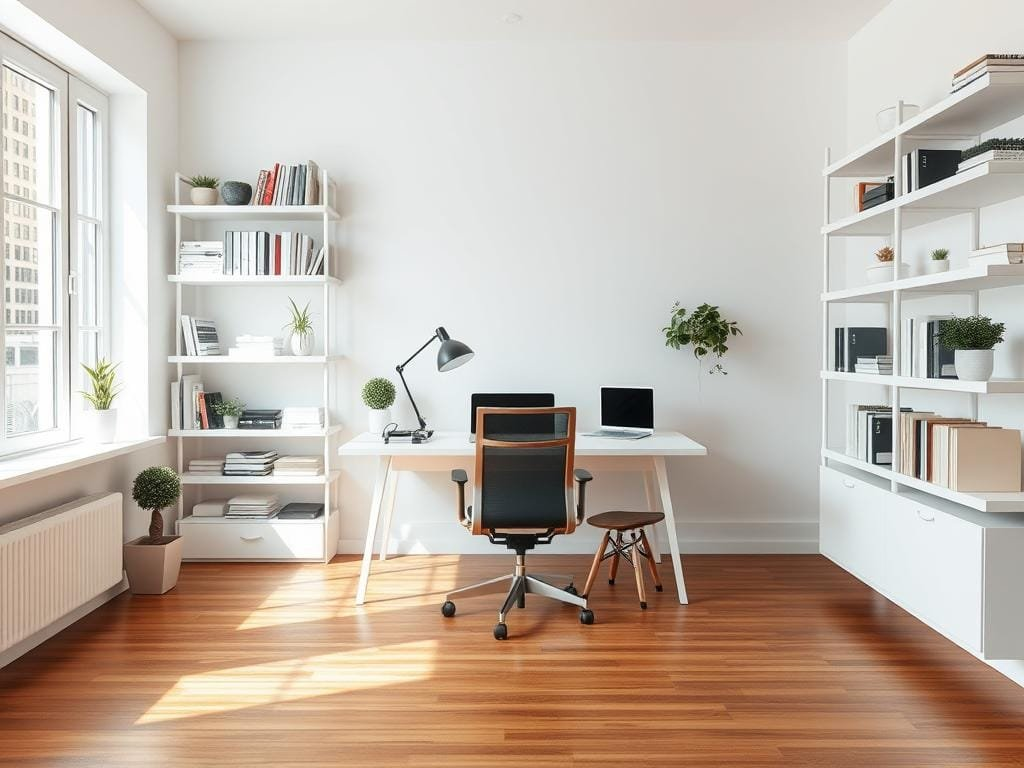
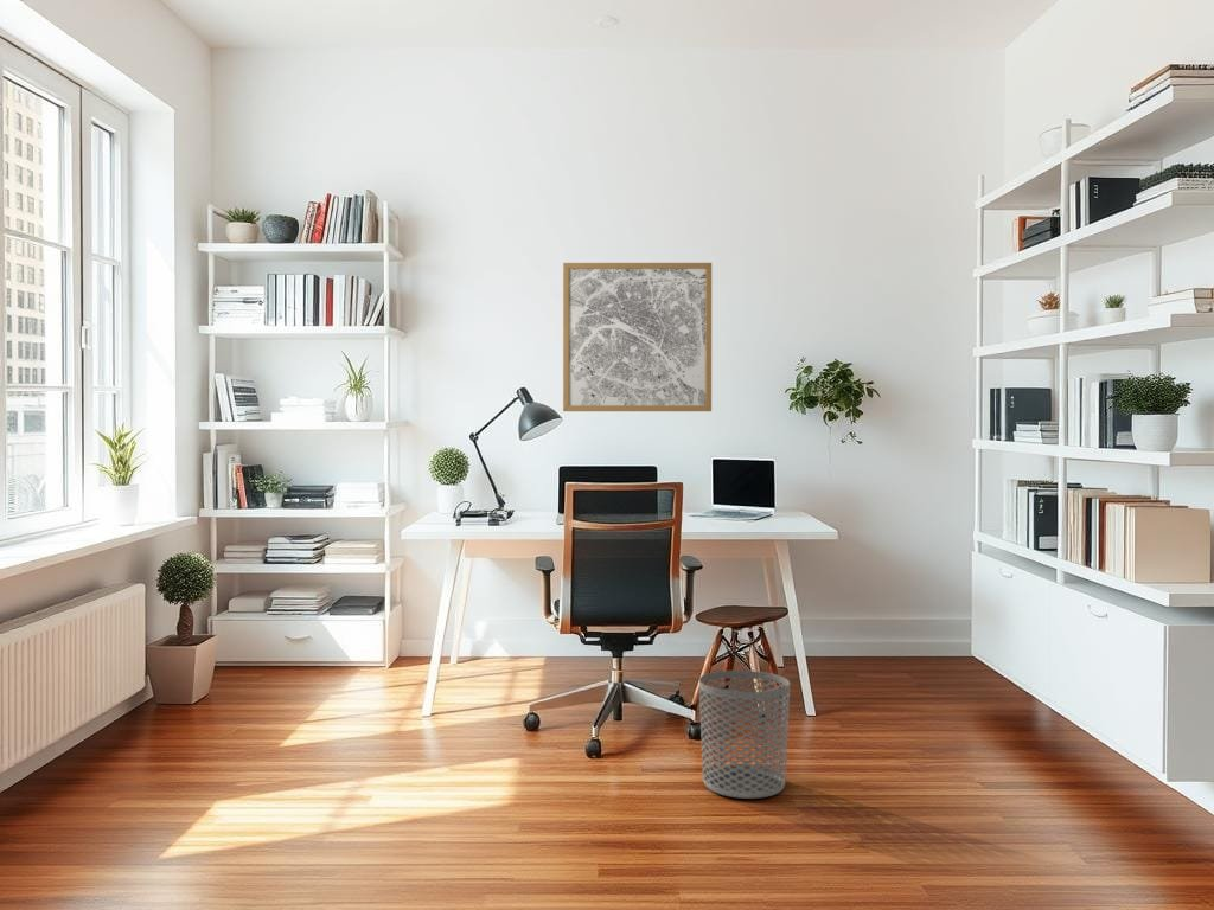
+ waste bin [698,669,791,800]
+ wall art [562,262,713,412]
